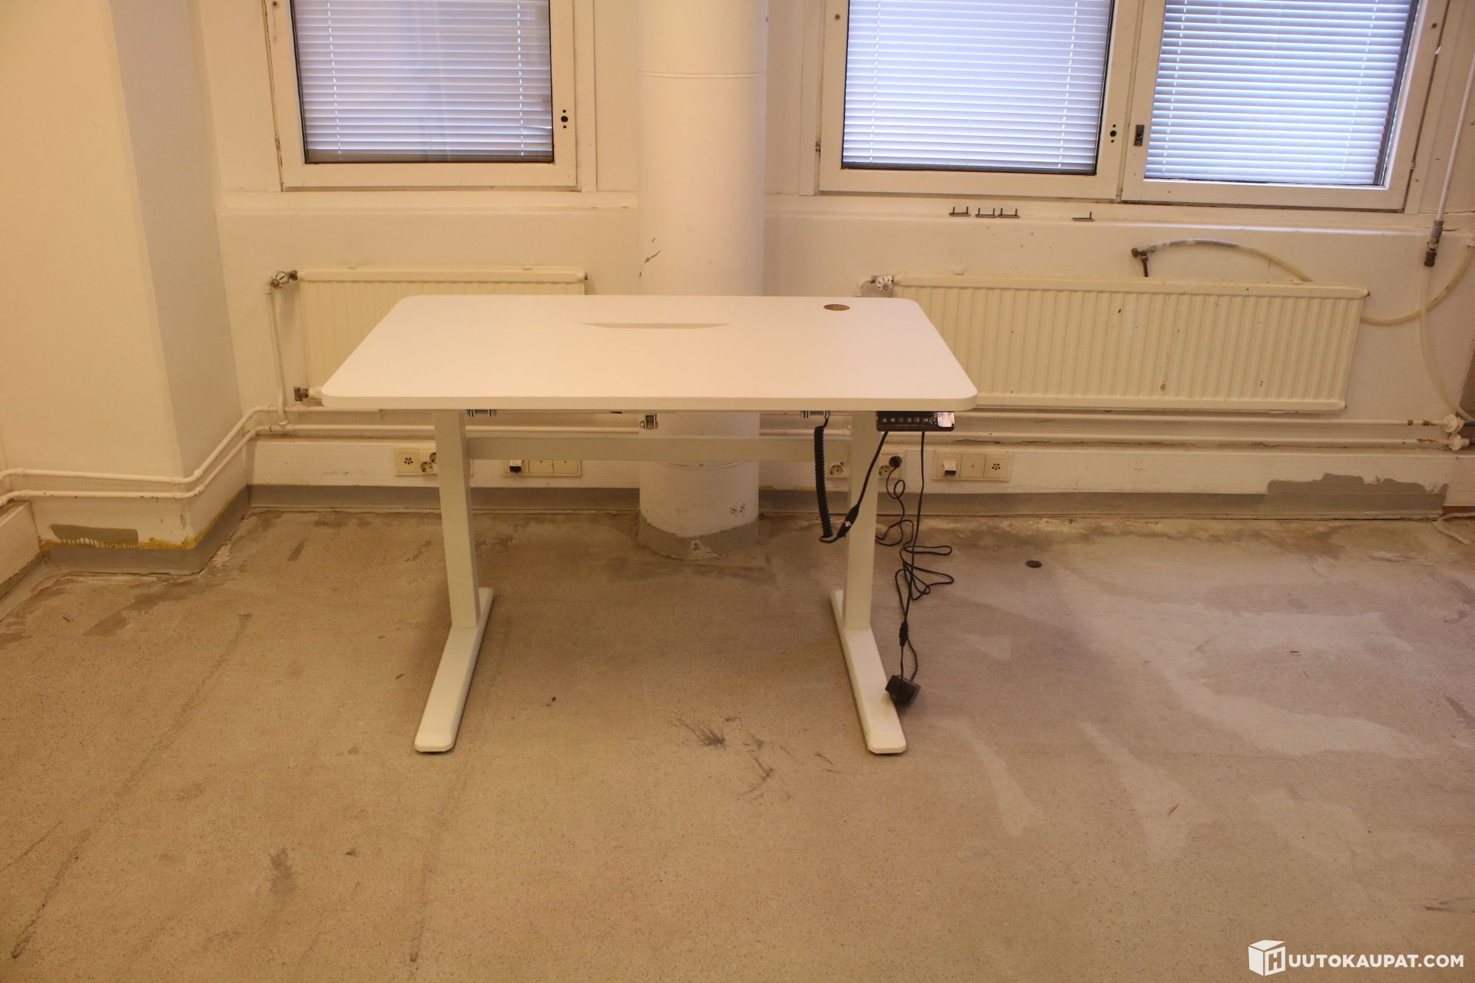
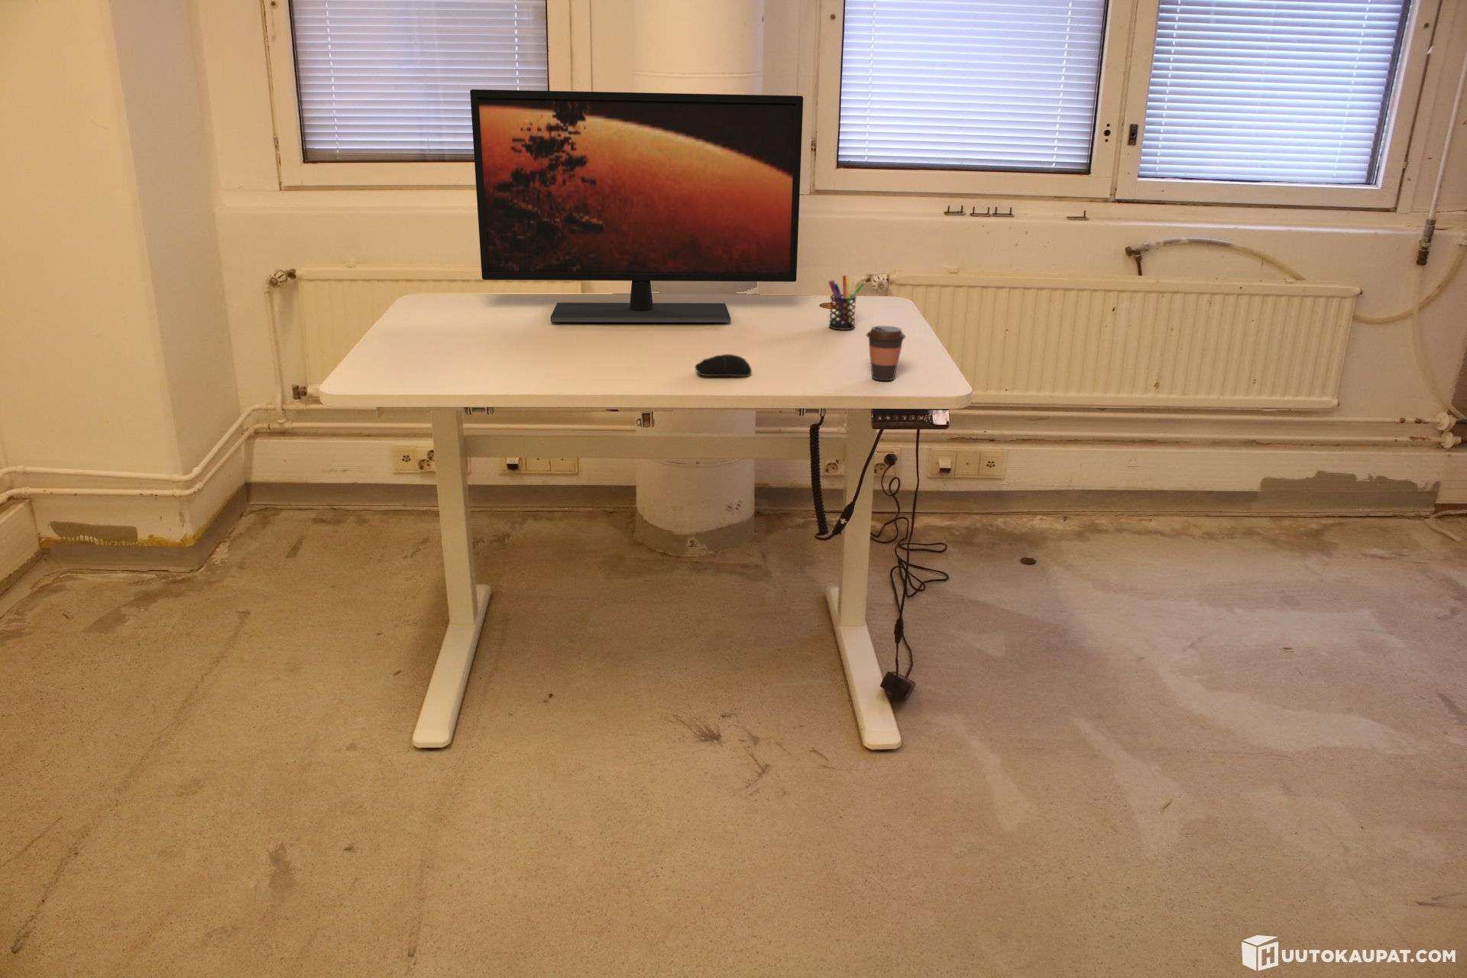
+ pen holder [827,274,864,331]
+ computer mouse [694,354,752,377]
+ coffee cup [866,325,906,381]
+ monitor [469,88,803,323]
